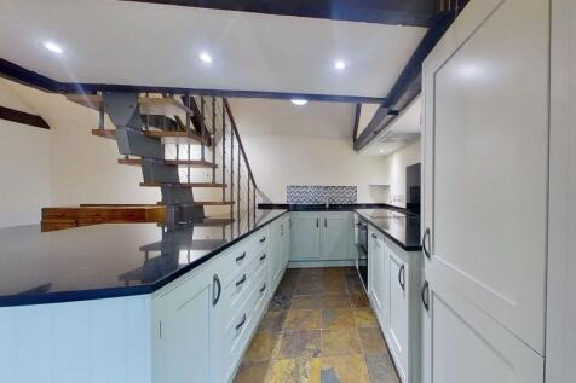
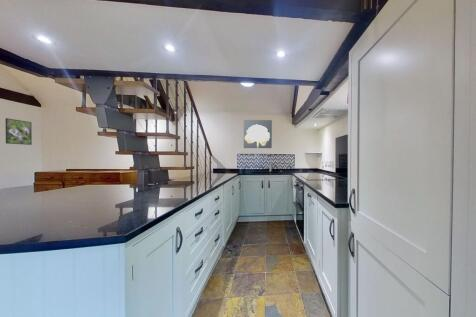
+ wall art [243,119,273,149]
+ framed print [5,117,33,146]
